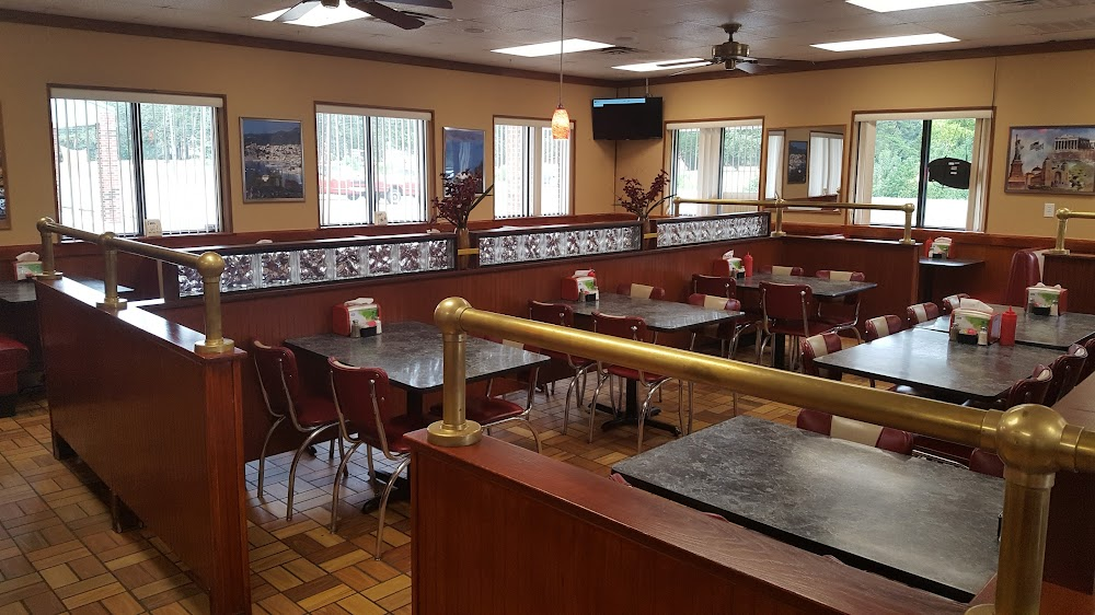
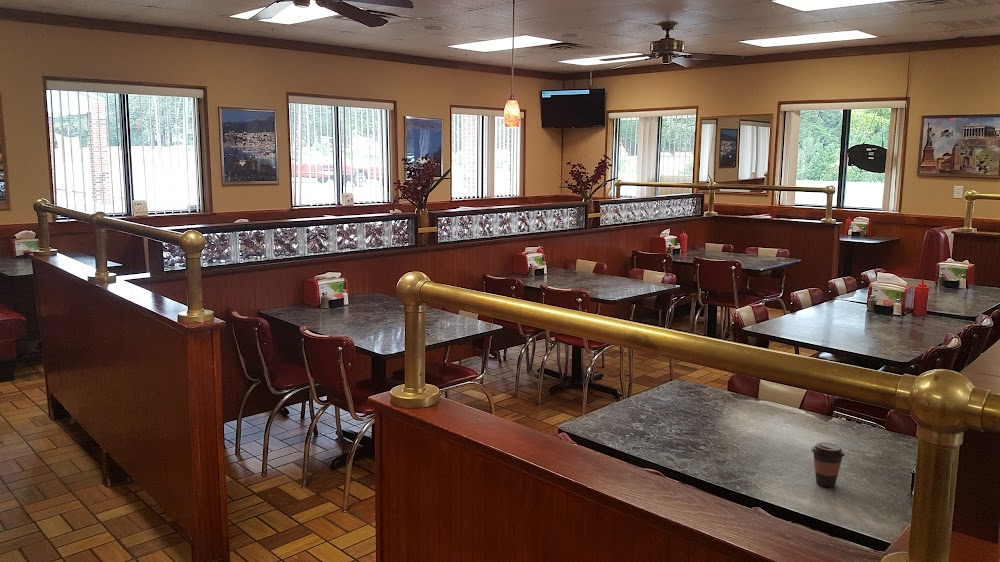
+ coffee cup [810,441,846,488]
